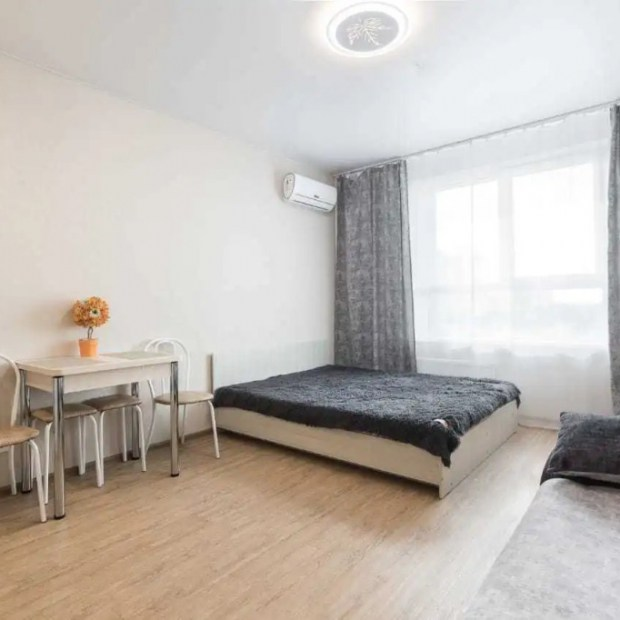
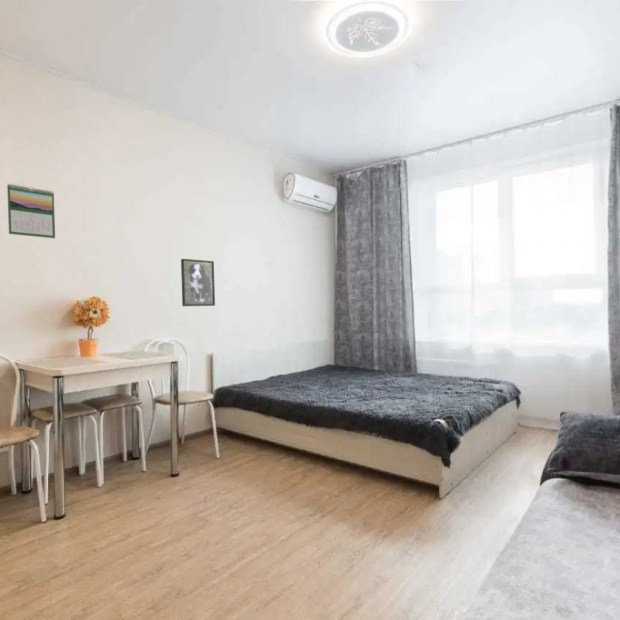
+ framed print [180,258,216,307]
+ calendar [6,183,56,239]
